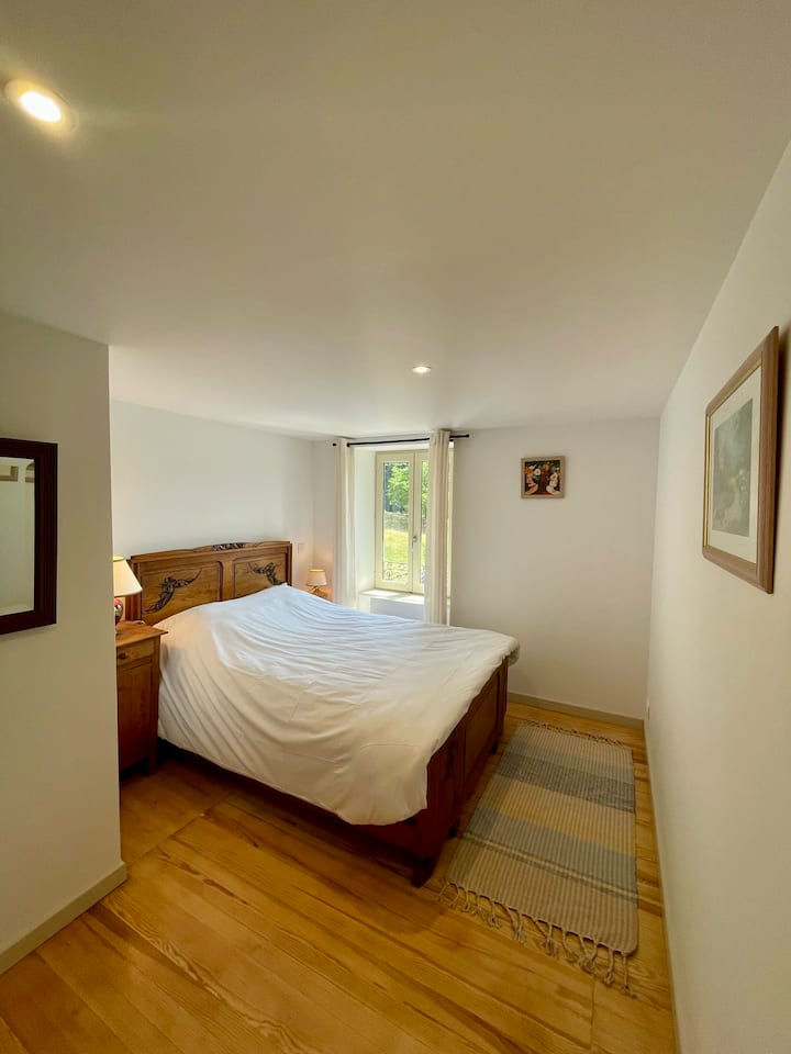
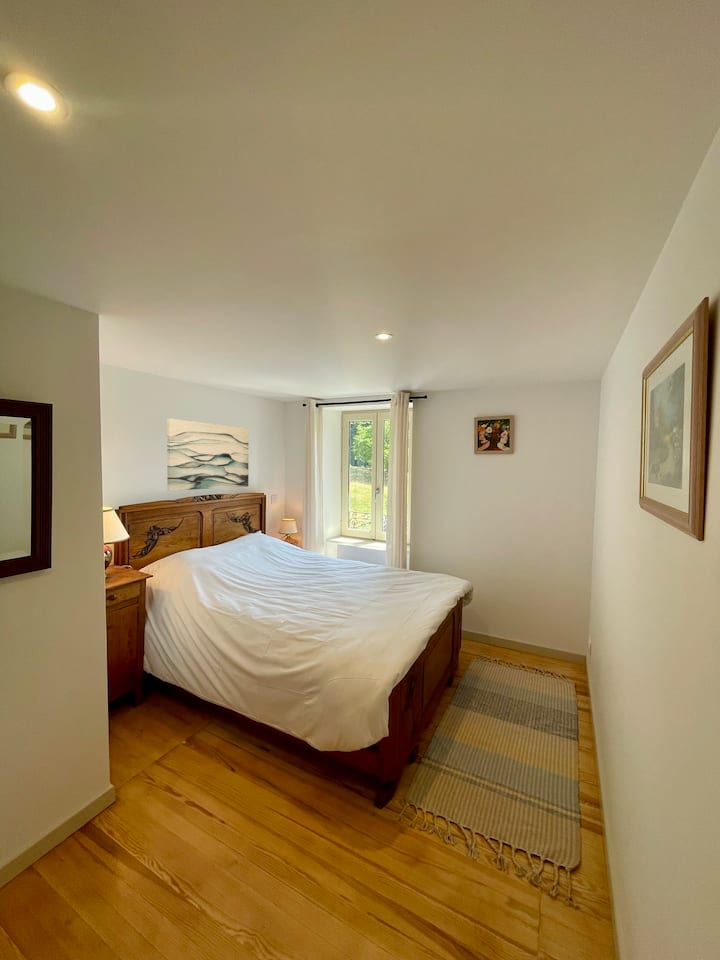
+ wall art [166,418,250,492]
